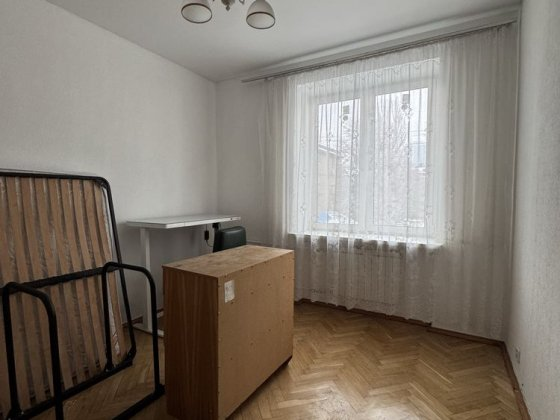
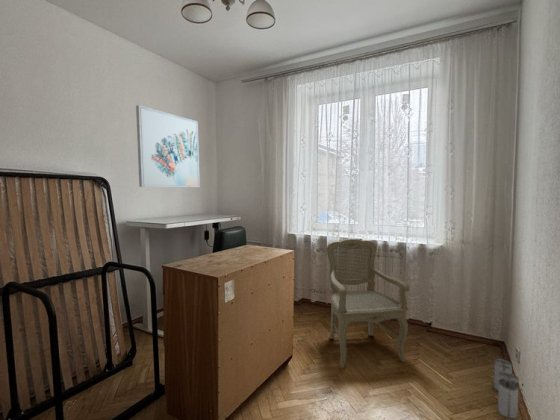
+ trash can [492,358,525,420]
+ wall art [135,104,201,188]
+ armchair [326,238,410,369]
